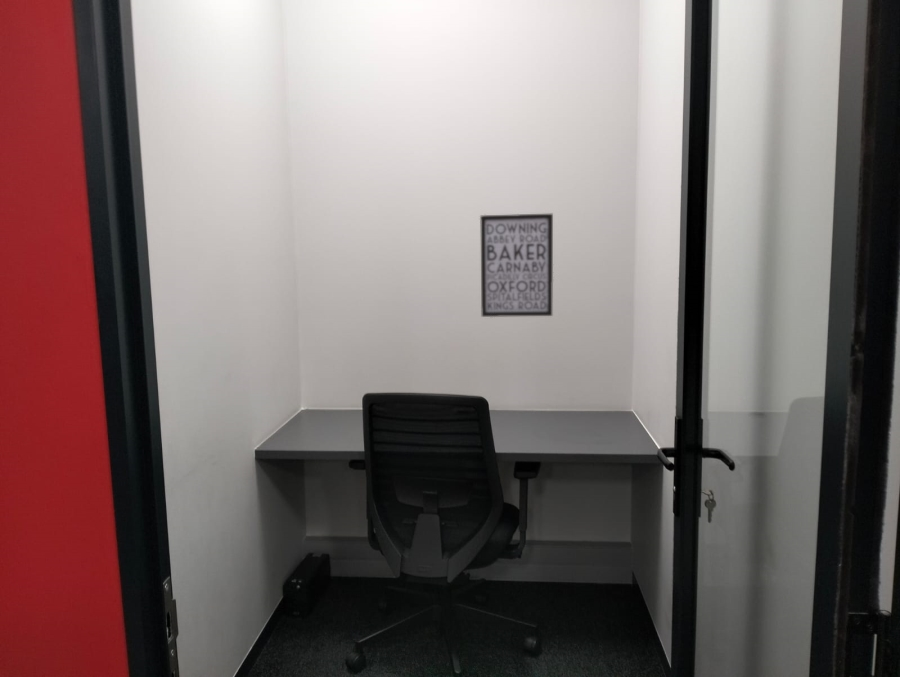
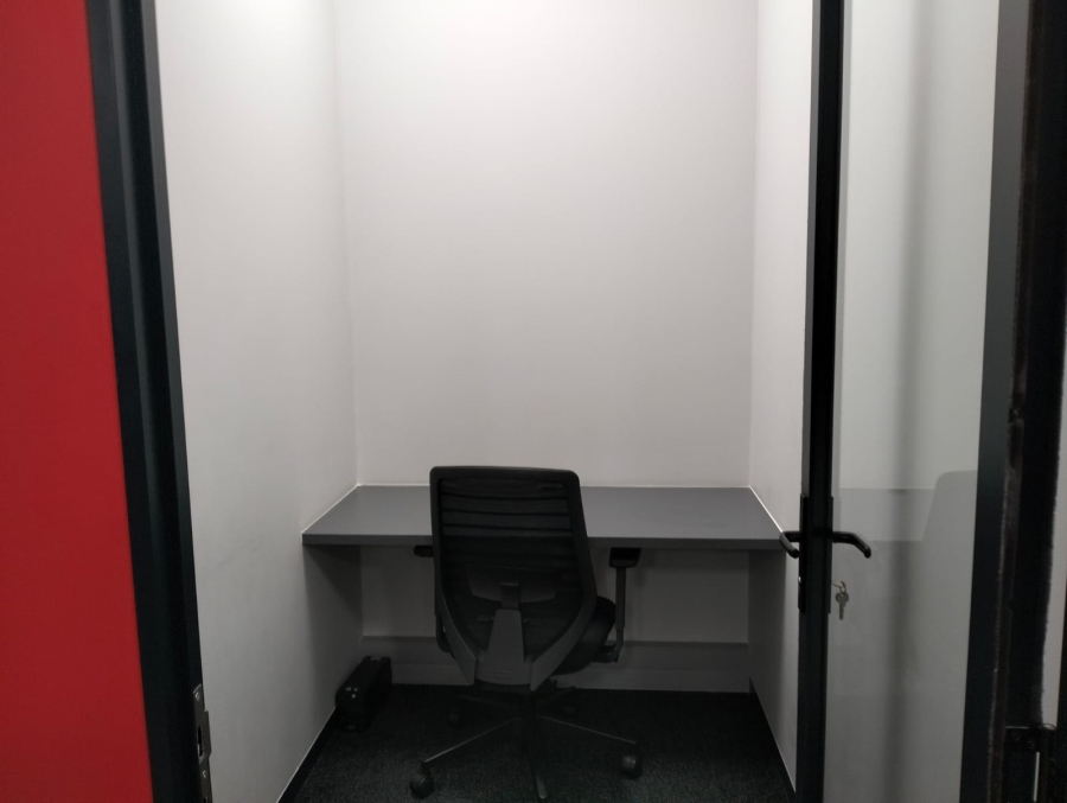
- wall art [479,213,554,318]
